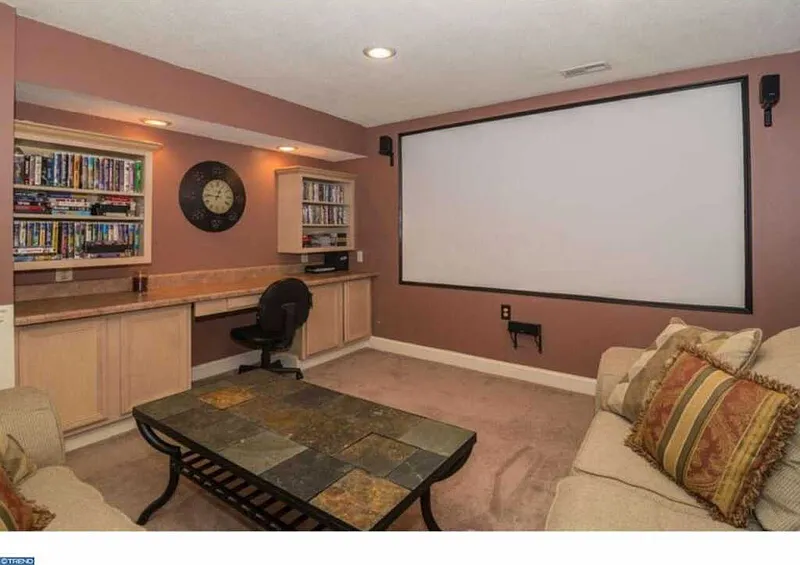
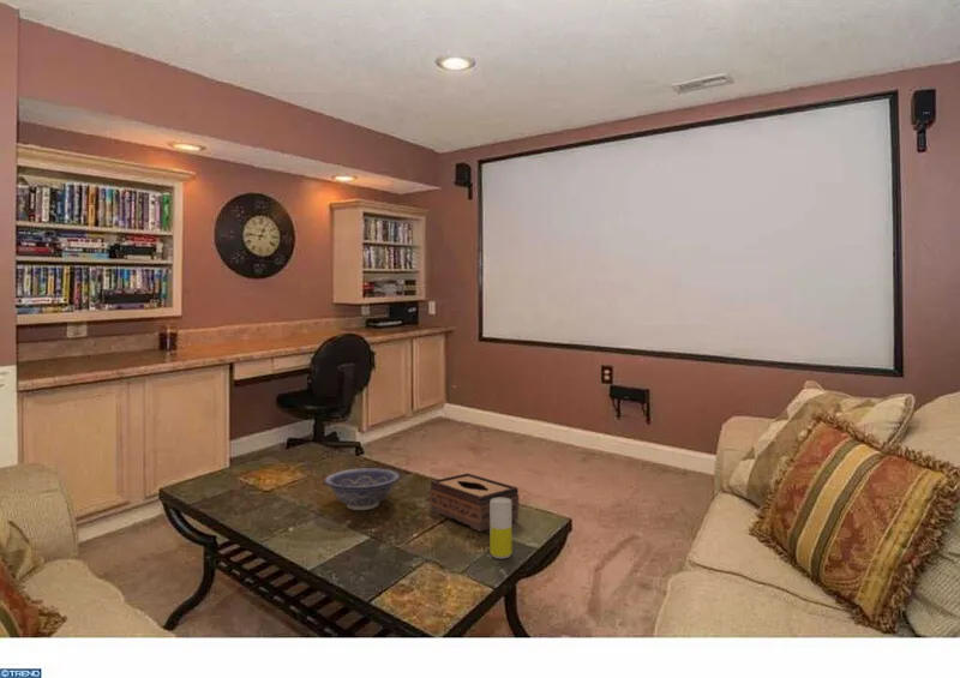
+ tissue box [428,472,520,533]
+ beverage can [488,497,514,559]
+ decorative bowl [323,467,401,511]
